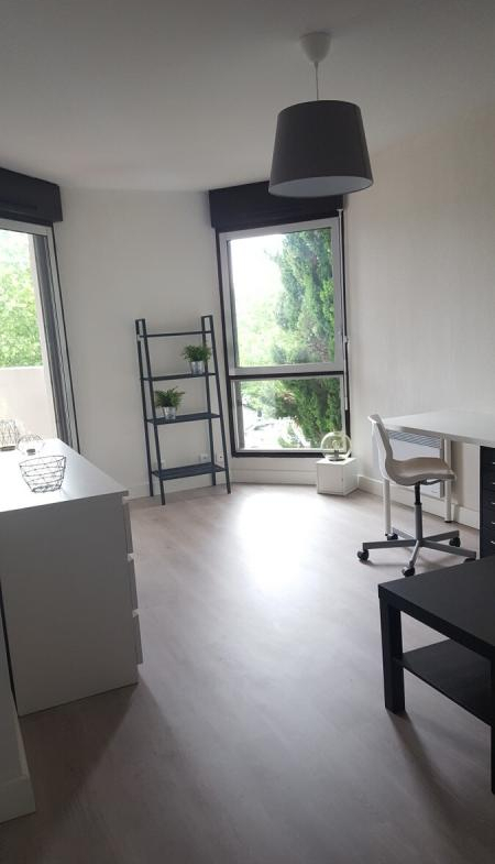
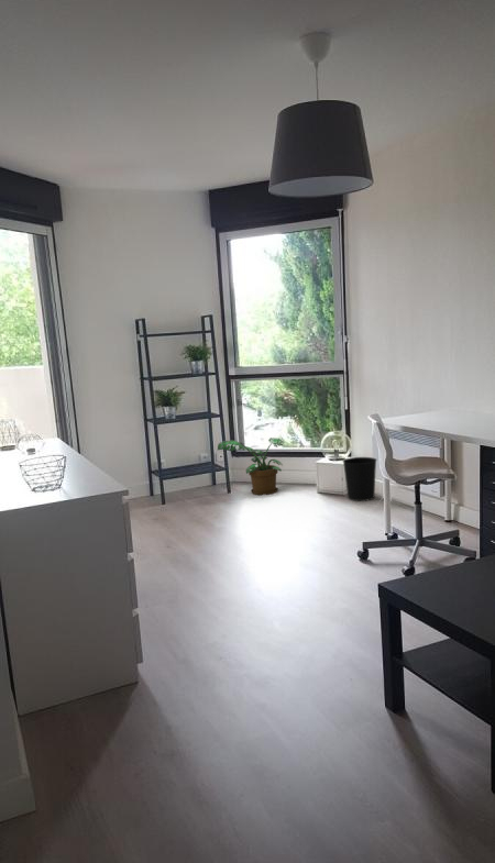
+ potted plant [217,436,285,496]
+ wastebasket [342,456,378,502]
